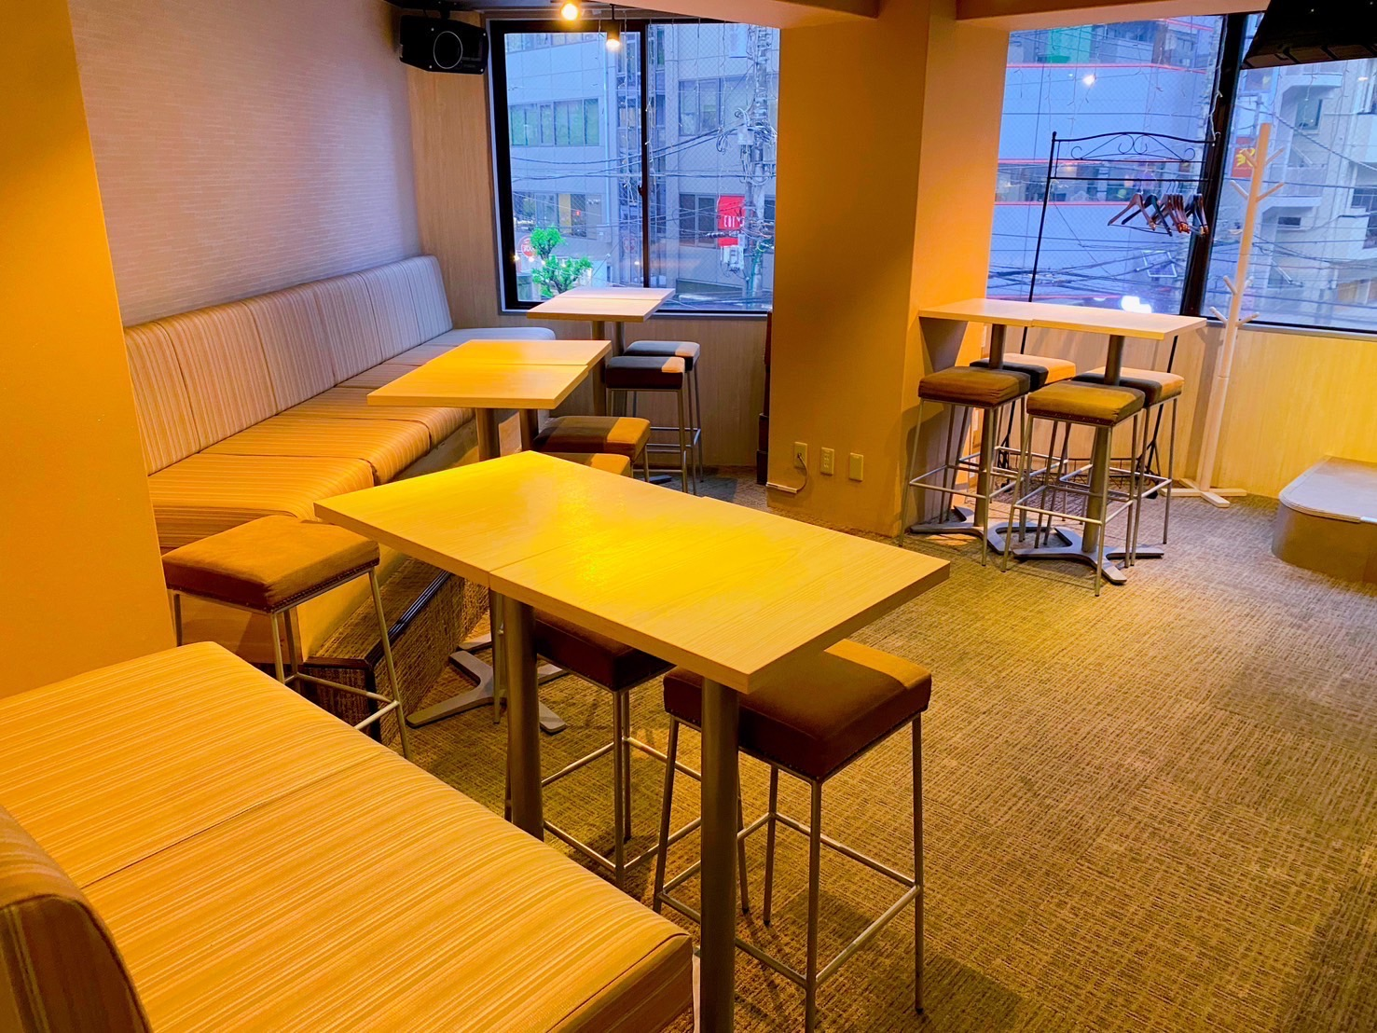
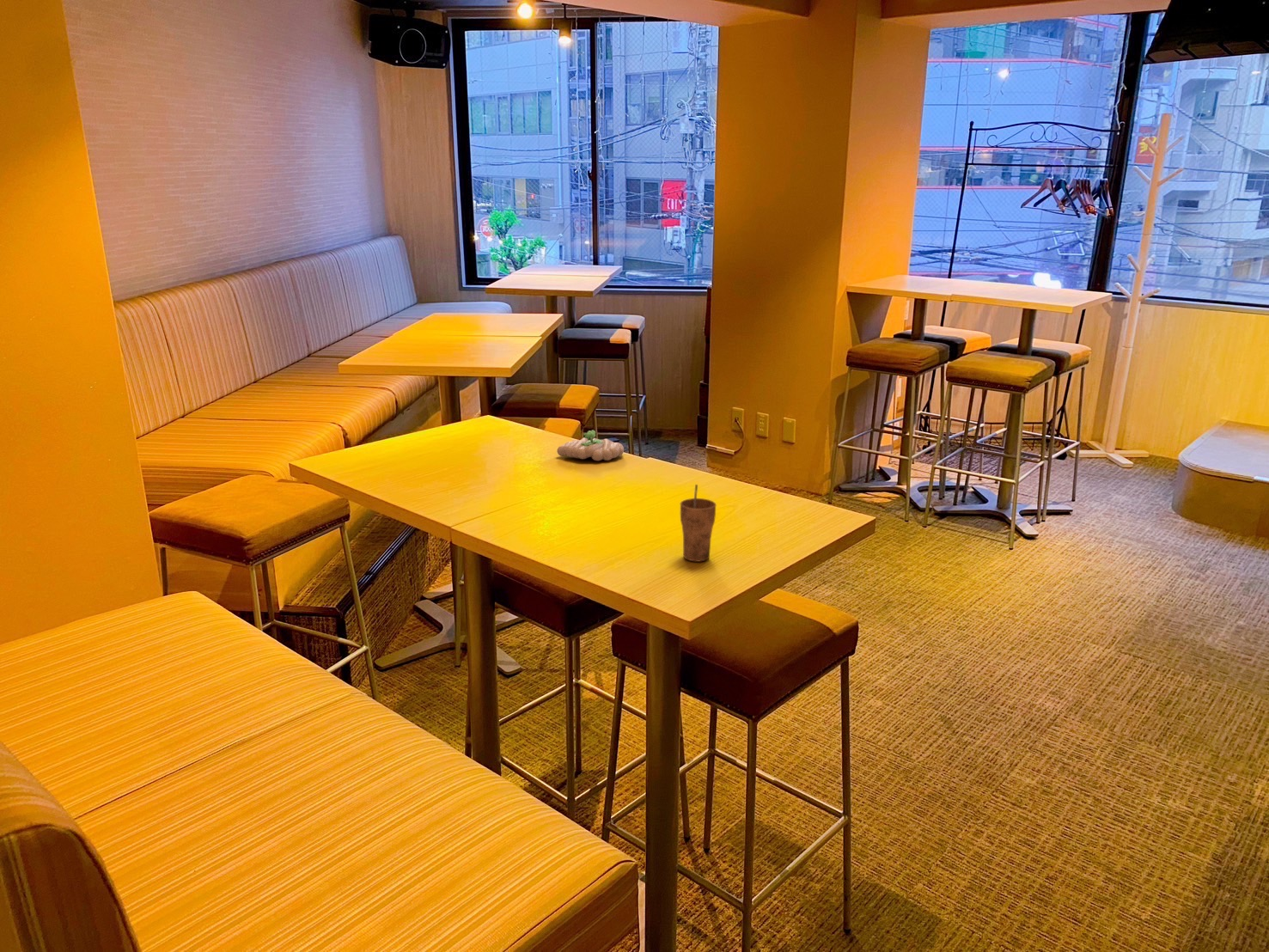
+ flower [556,430,625,461]
+ cup [680,484,717,563]
